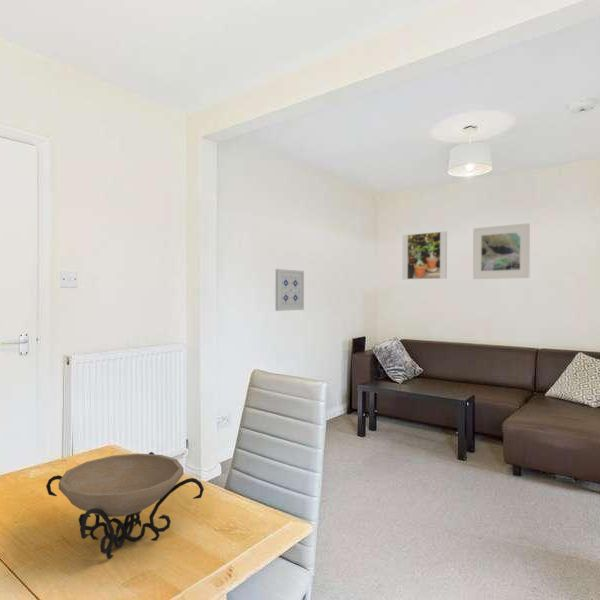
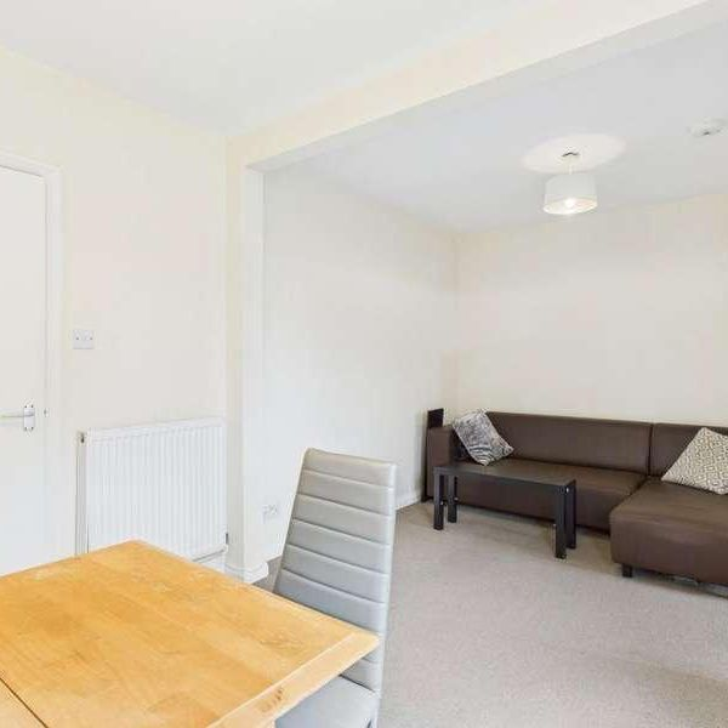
- decorative bowl [45,451,205,560]
- wall art [275,268,305,312]
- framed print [472,222,531,280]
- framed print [401,230,448,280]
